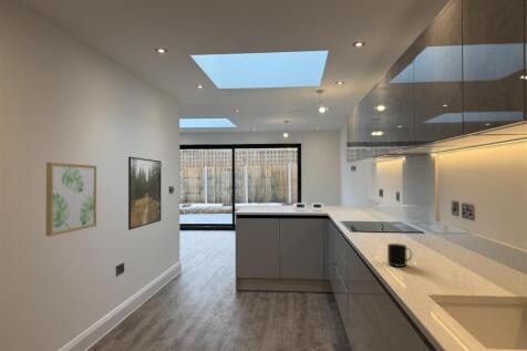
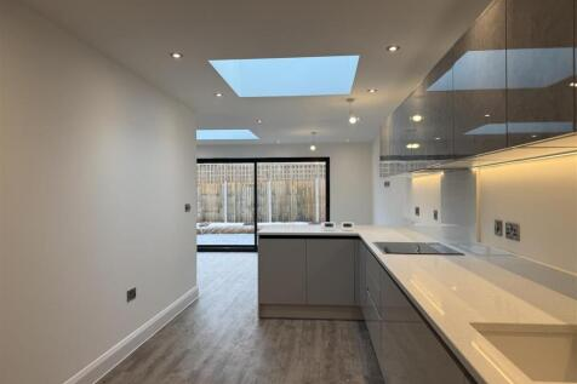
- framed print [127,156,163,231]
- mug [386,242,413,268]
- wall art [44,162,97,237]
